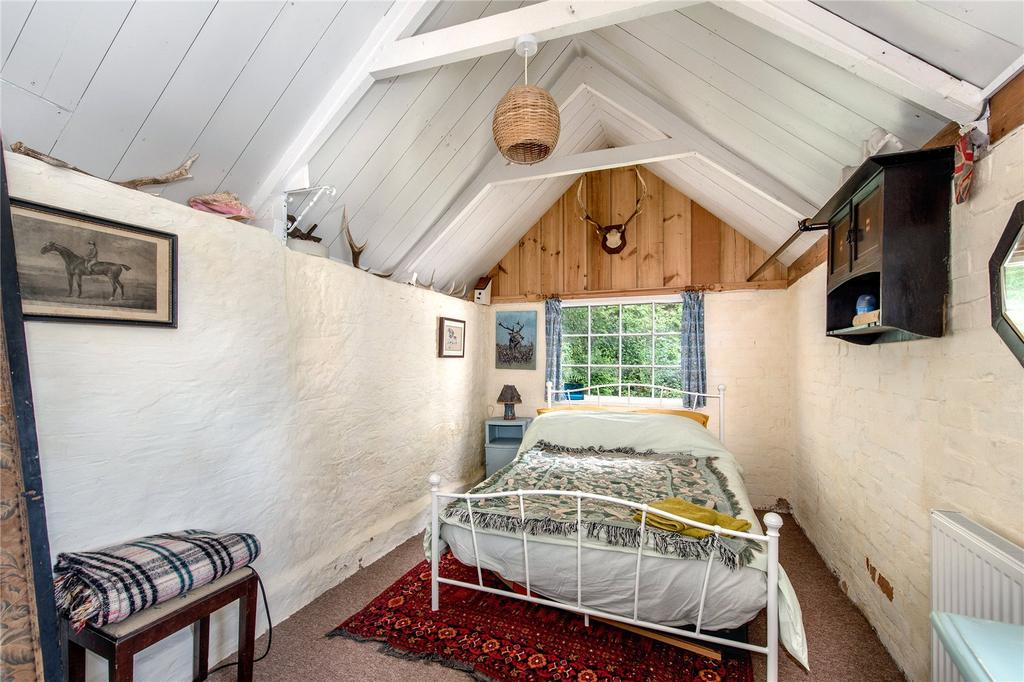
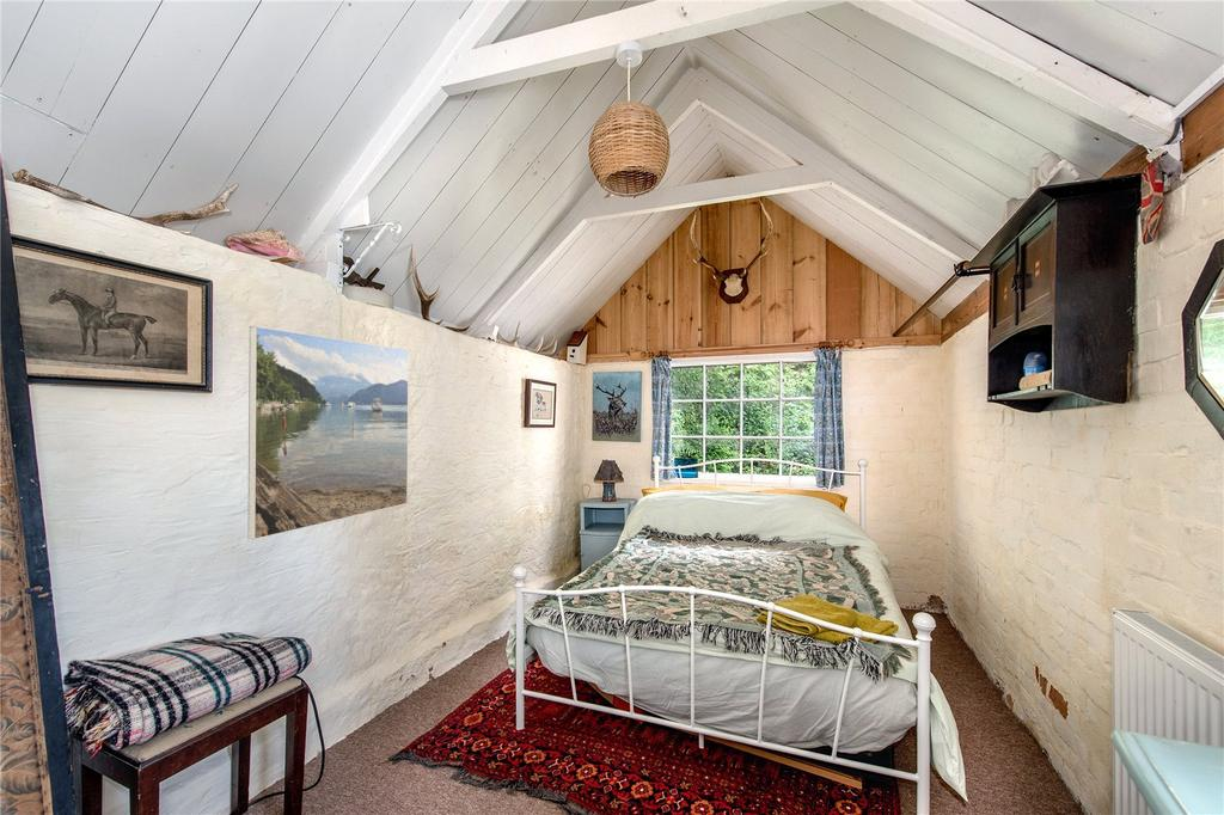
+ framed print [246,325,410,541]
